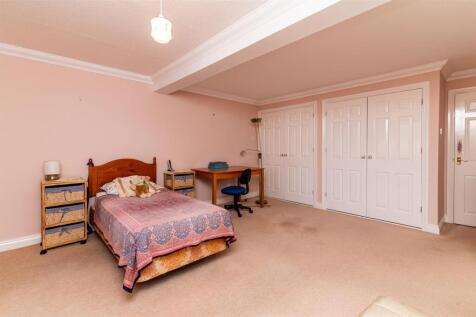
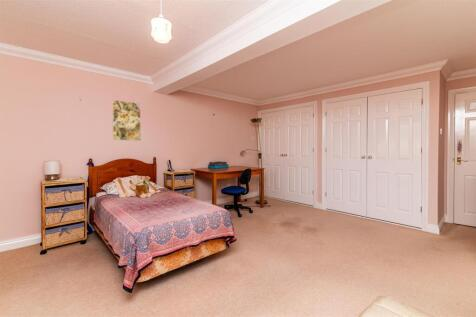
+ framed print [111,99,142,142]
